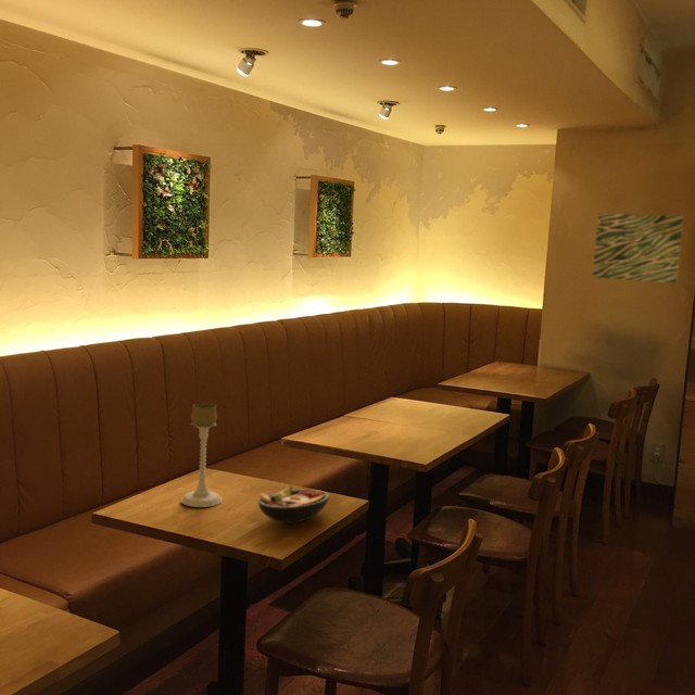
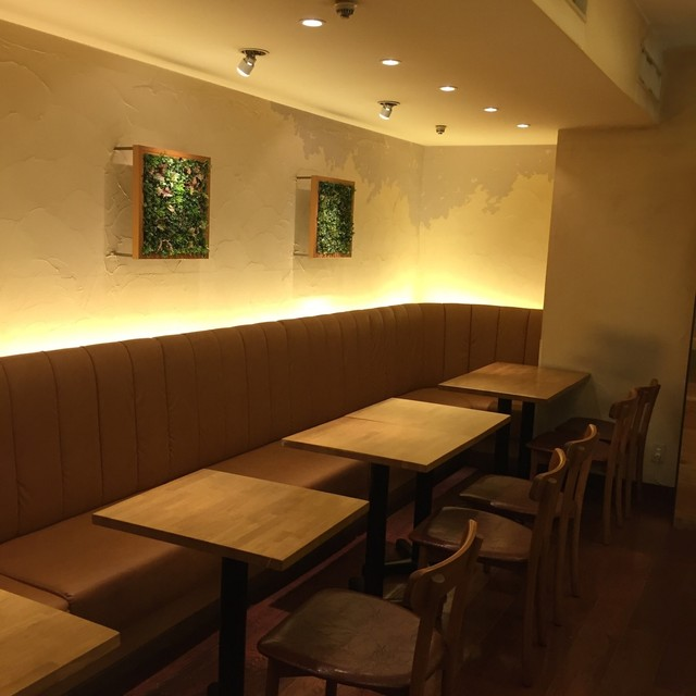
- wall art [591,213,685,285]
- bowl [257,485,330,525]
- candle holder [180,402,223,508]
